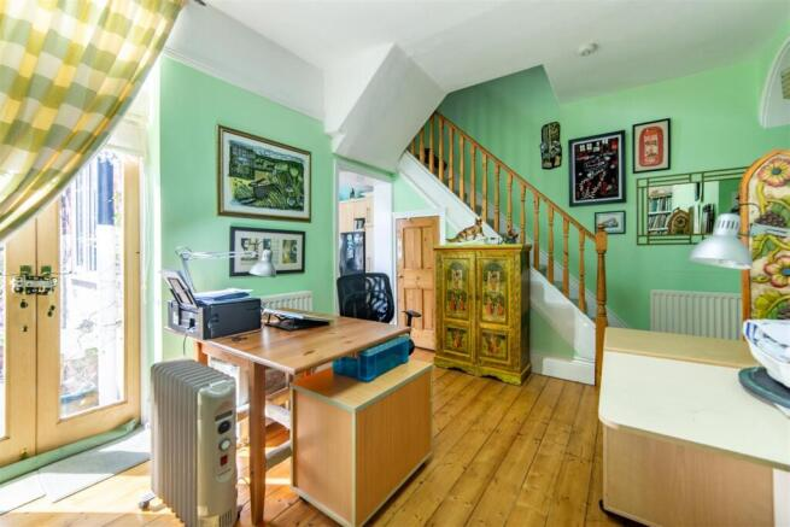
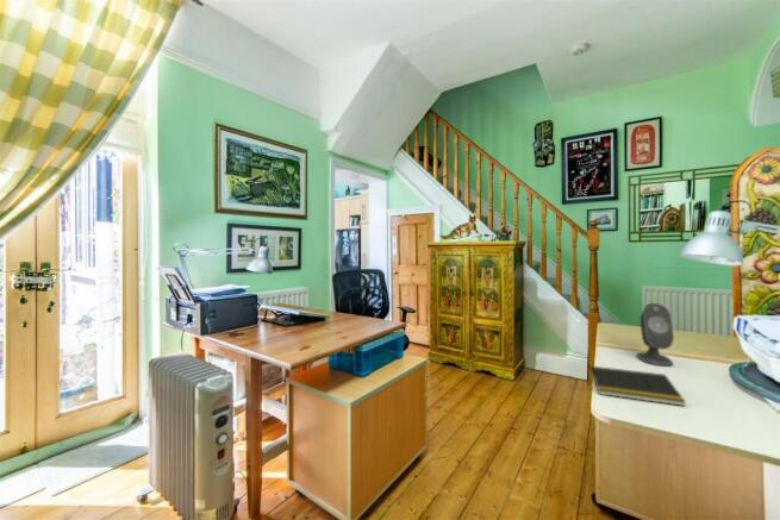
+ notepad [587,365,687,407]
+ speaker [636,302,675,366]
